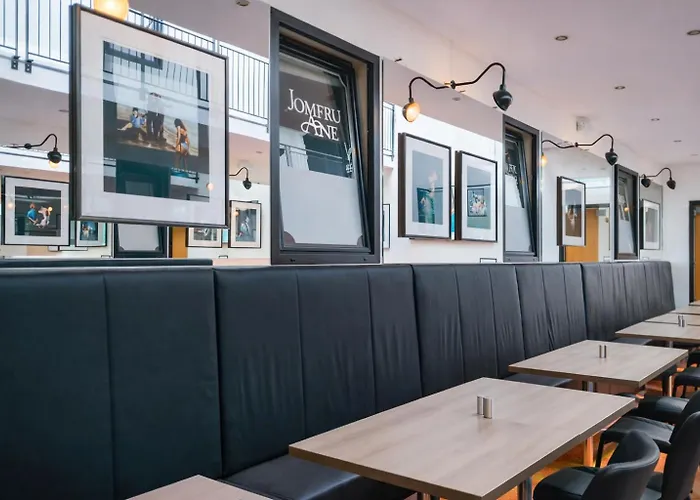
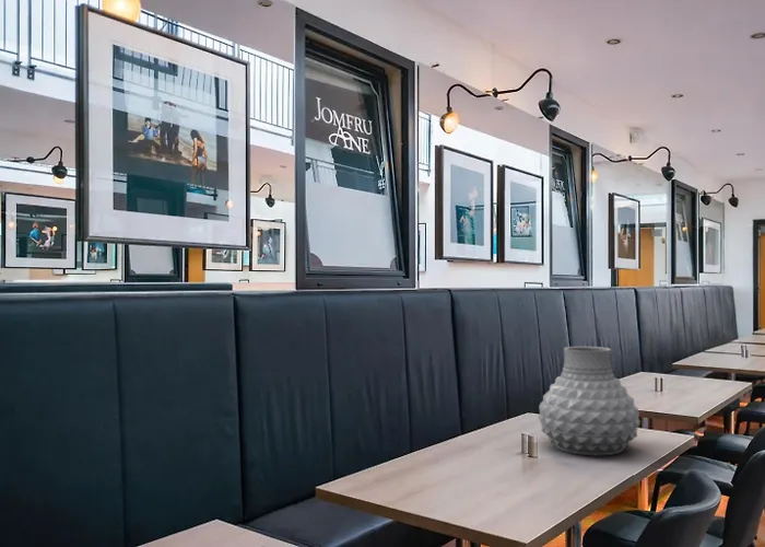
+ vase [538,346,642,456]
